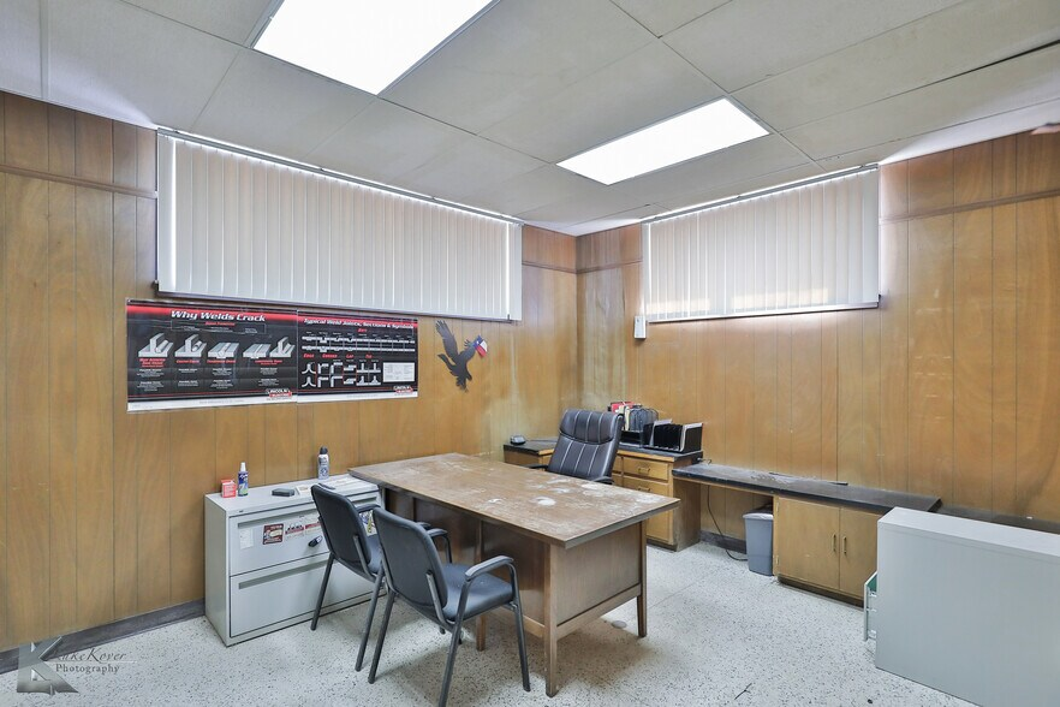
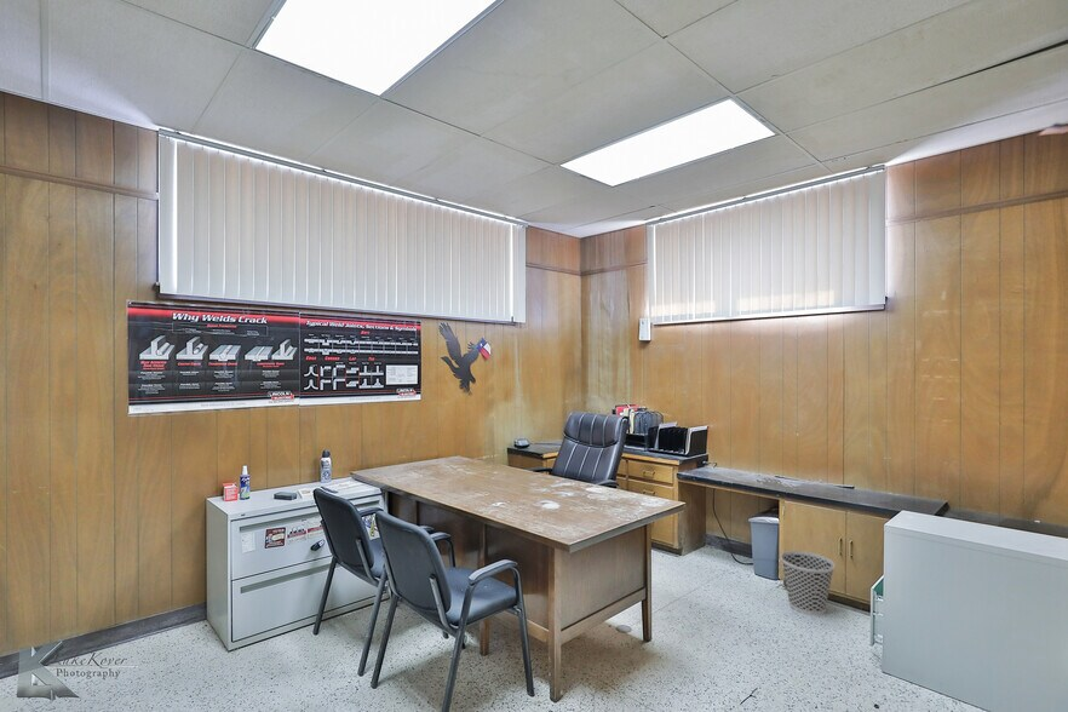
+ wastebasket [779,550,836,616]
